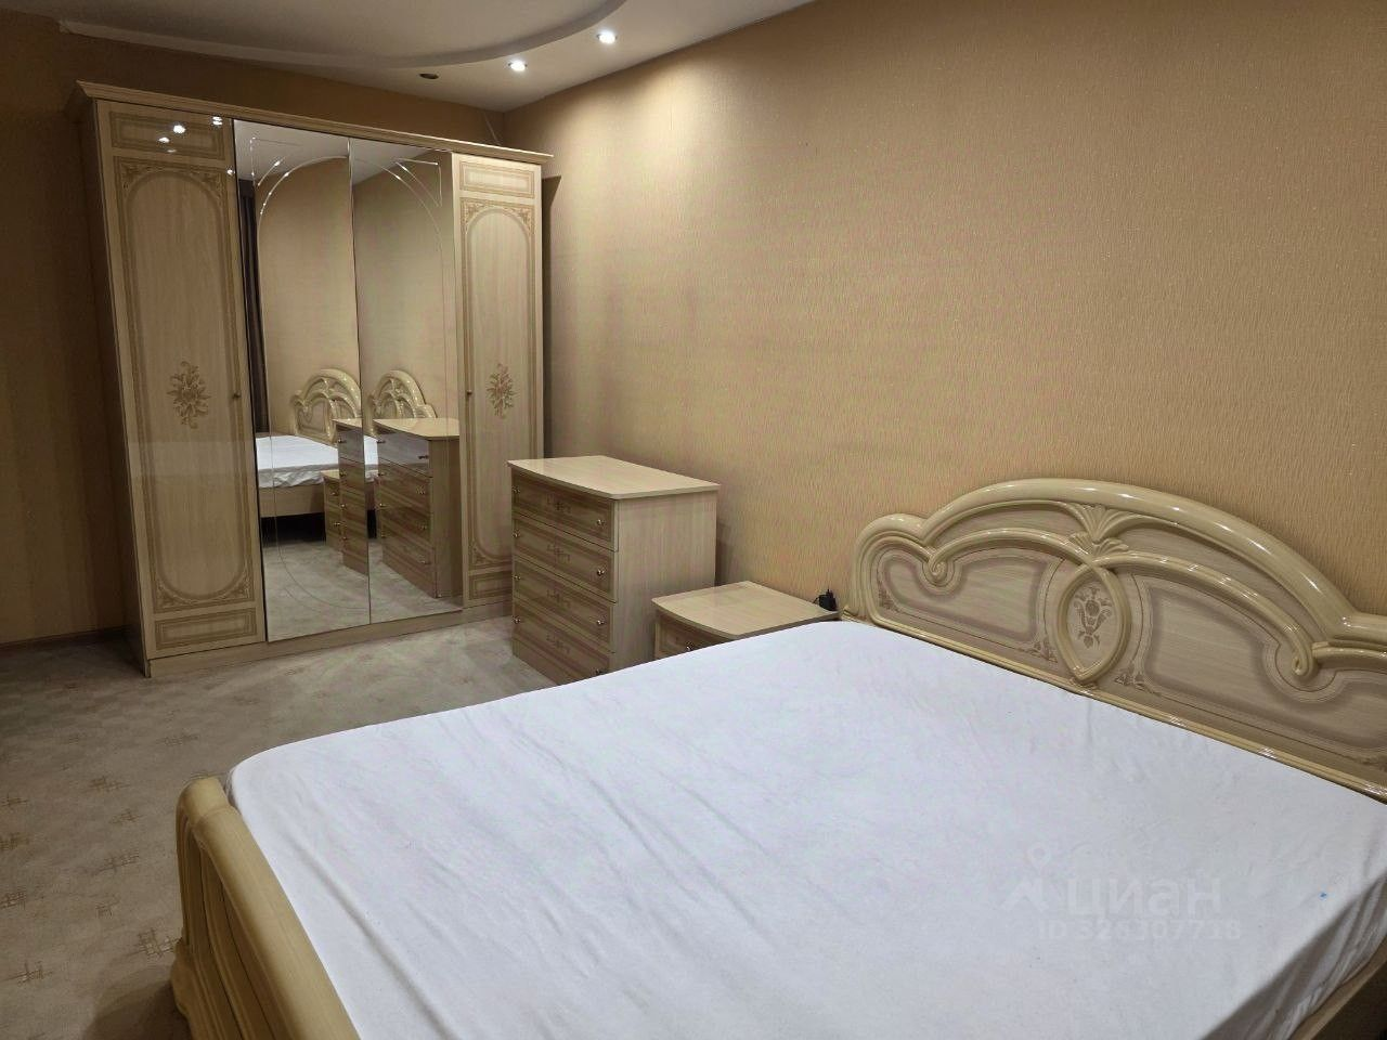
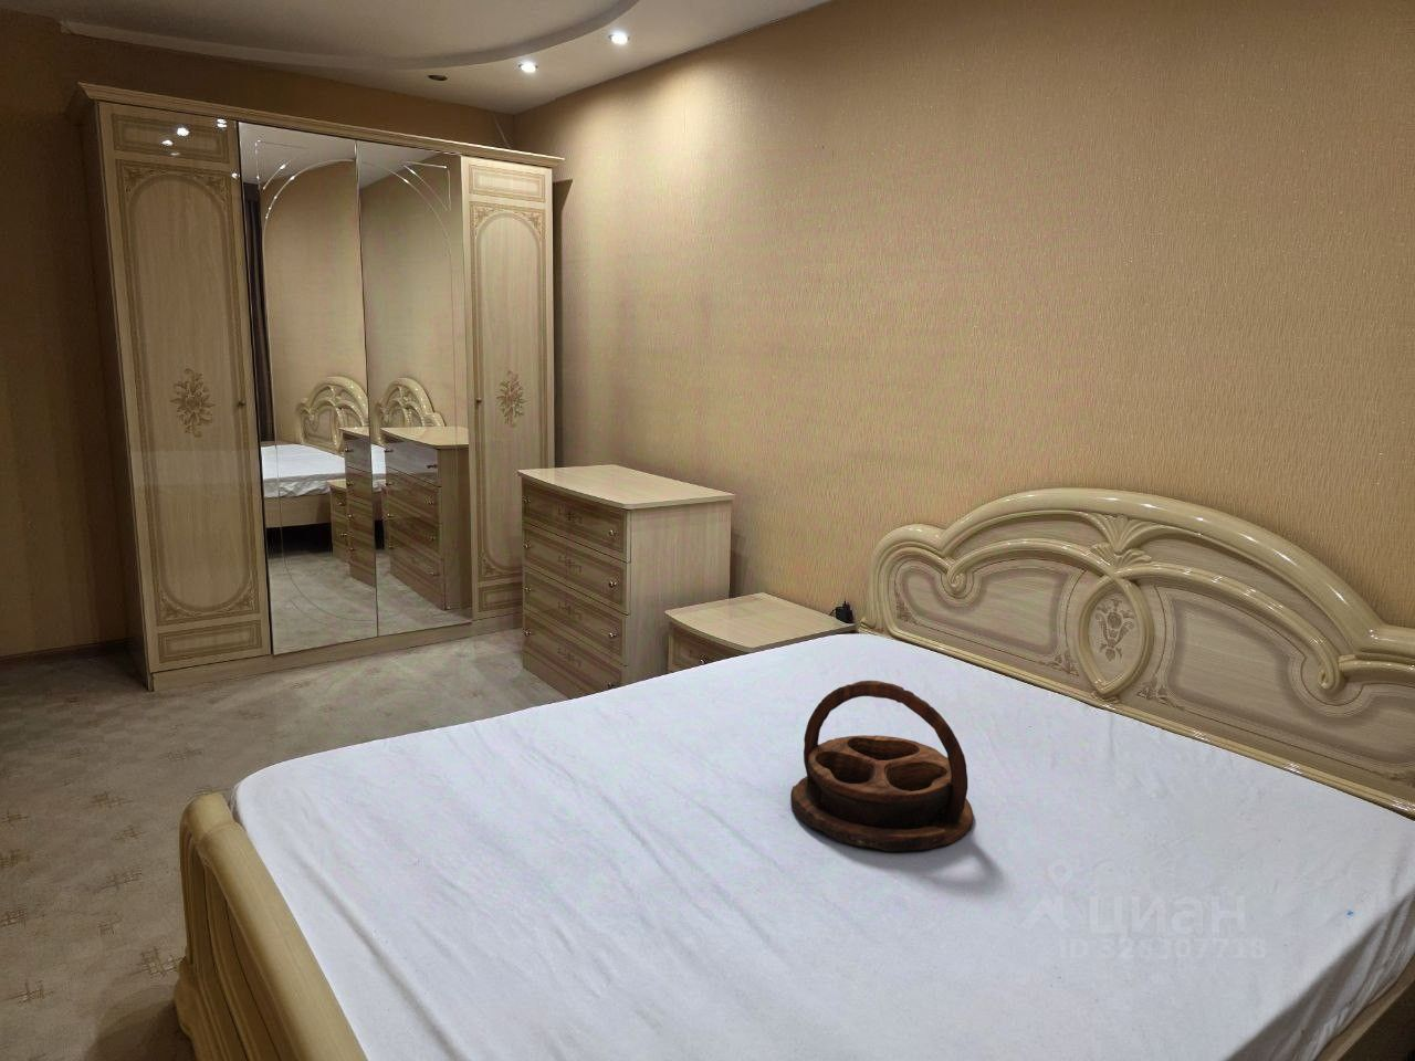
+ serving tray [789,680,975,854]
